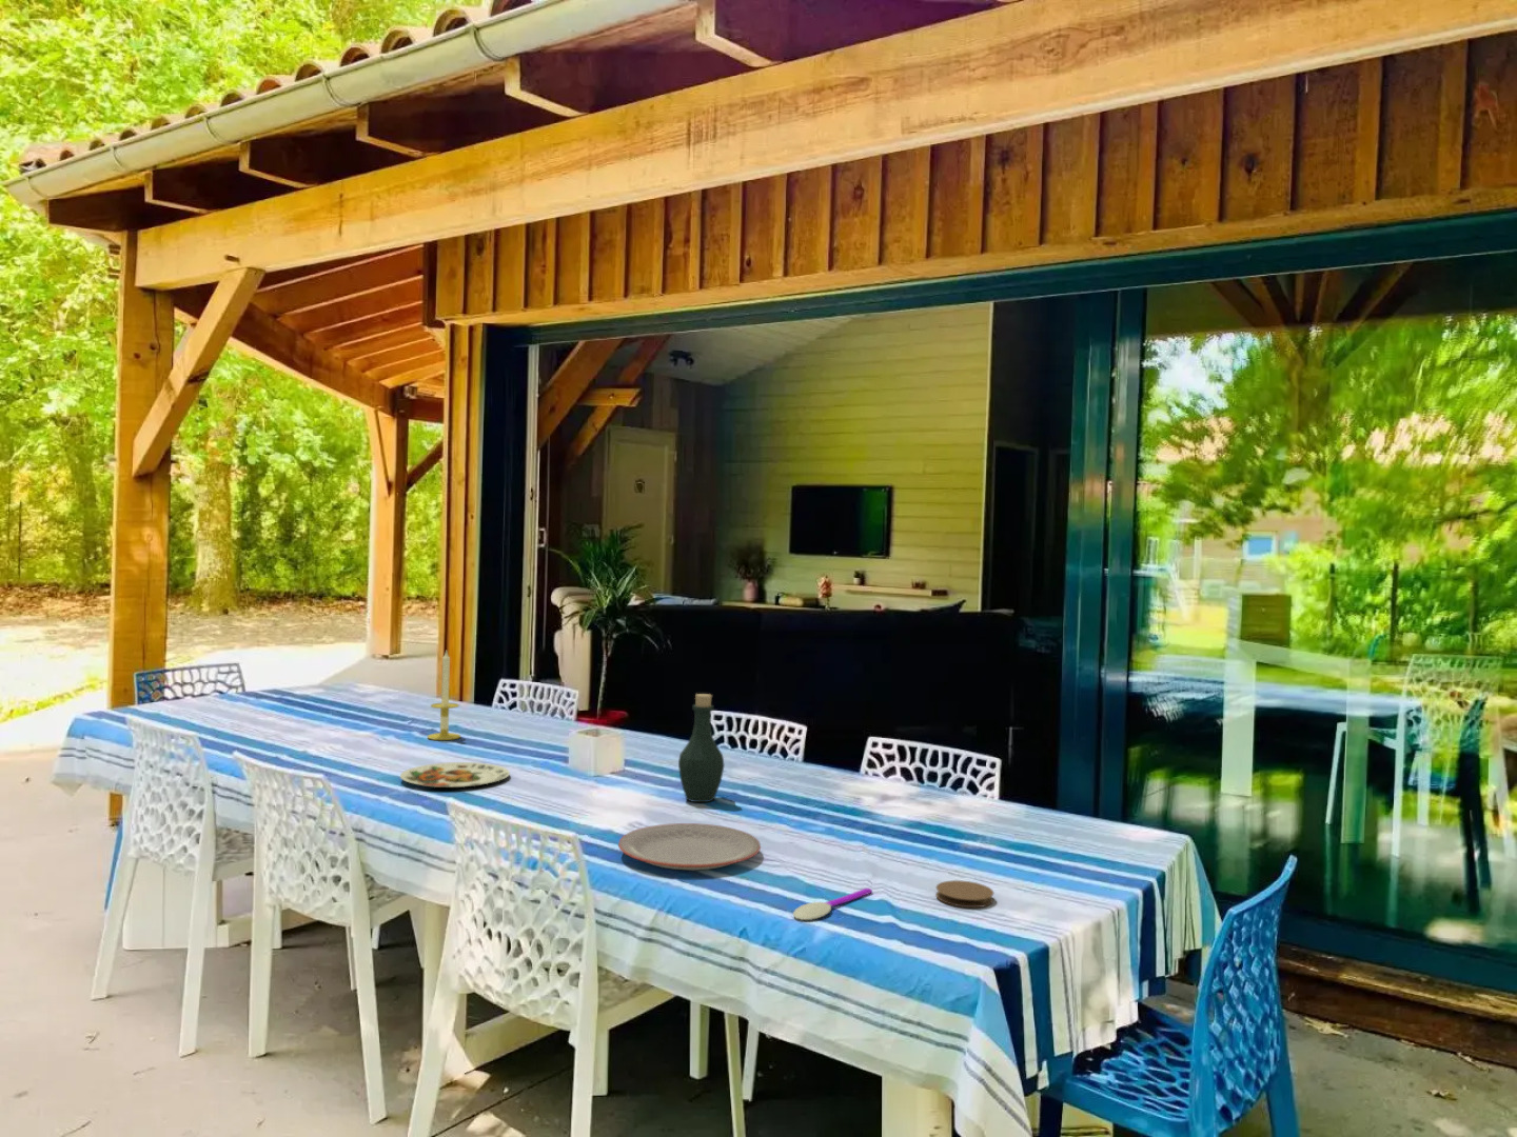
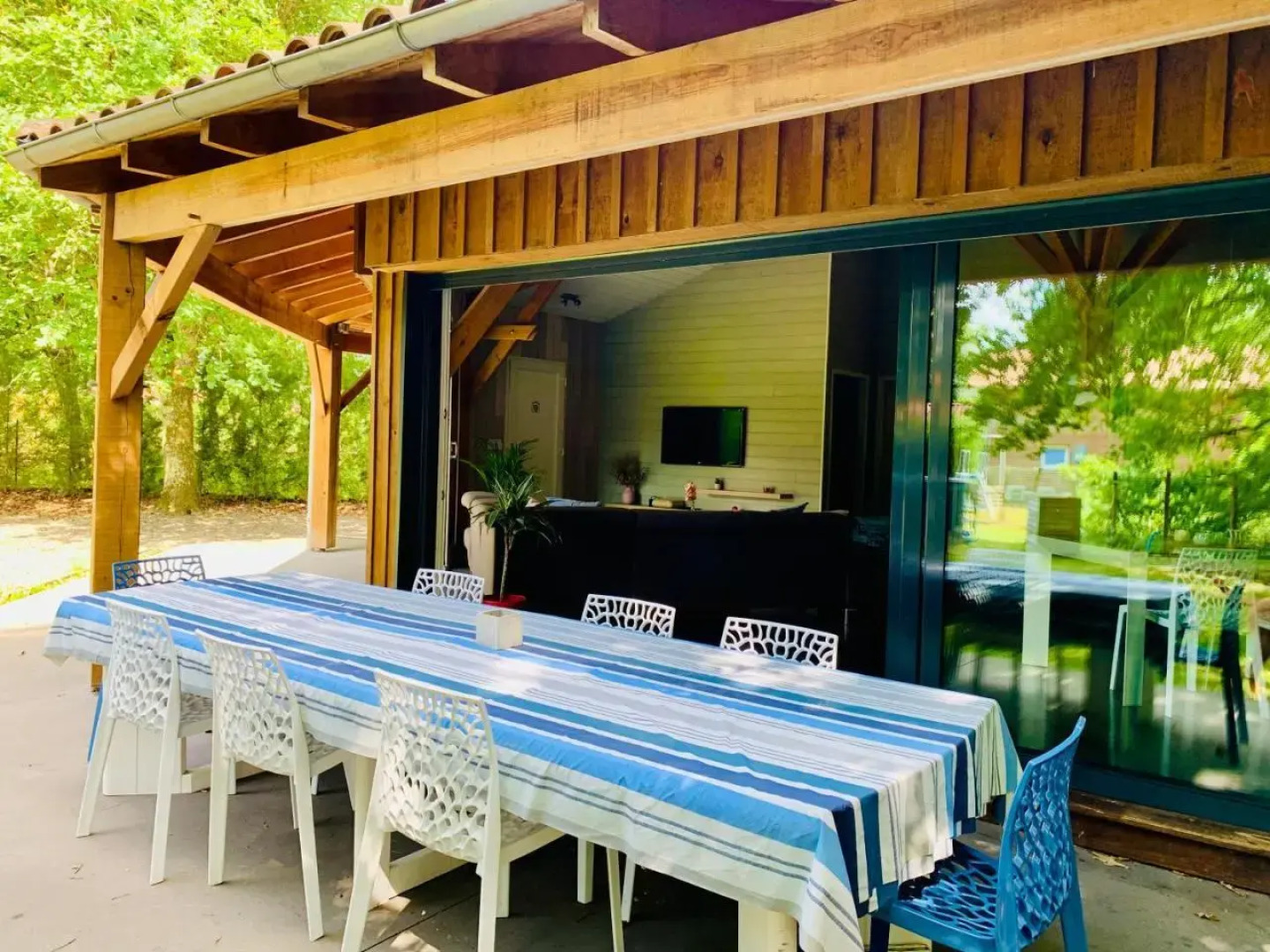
- coaster [934,879,995,909]
- bottle [677,693,726,804]
- plate [618,822,762,871]
- spoon [792,887,873,921]
- plate [399,761,511,788]
- candle [426,651,461,742]
